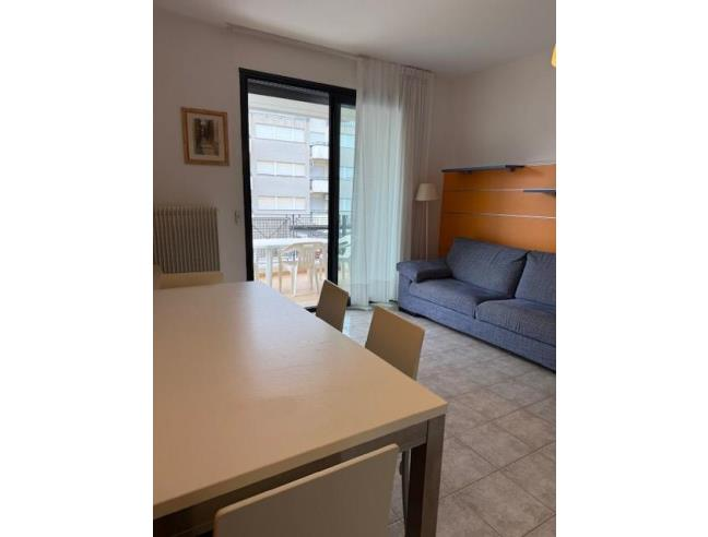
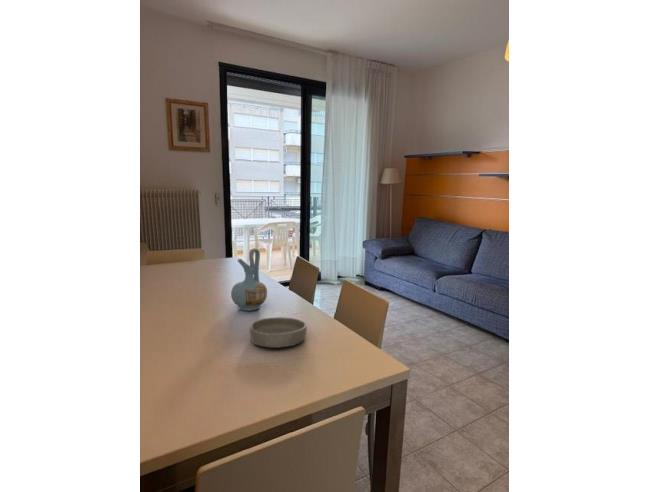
+ bowl [249,316,308,349]
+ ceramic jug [230,248,268,312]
